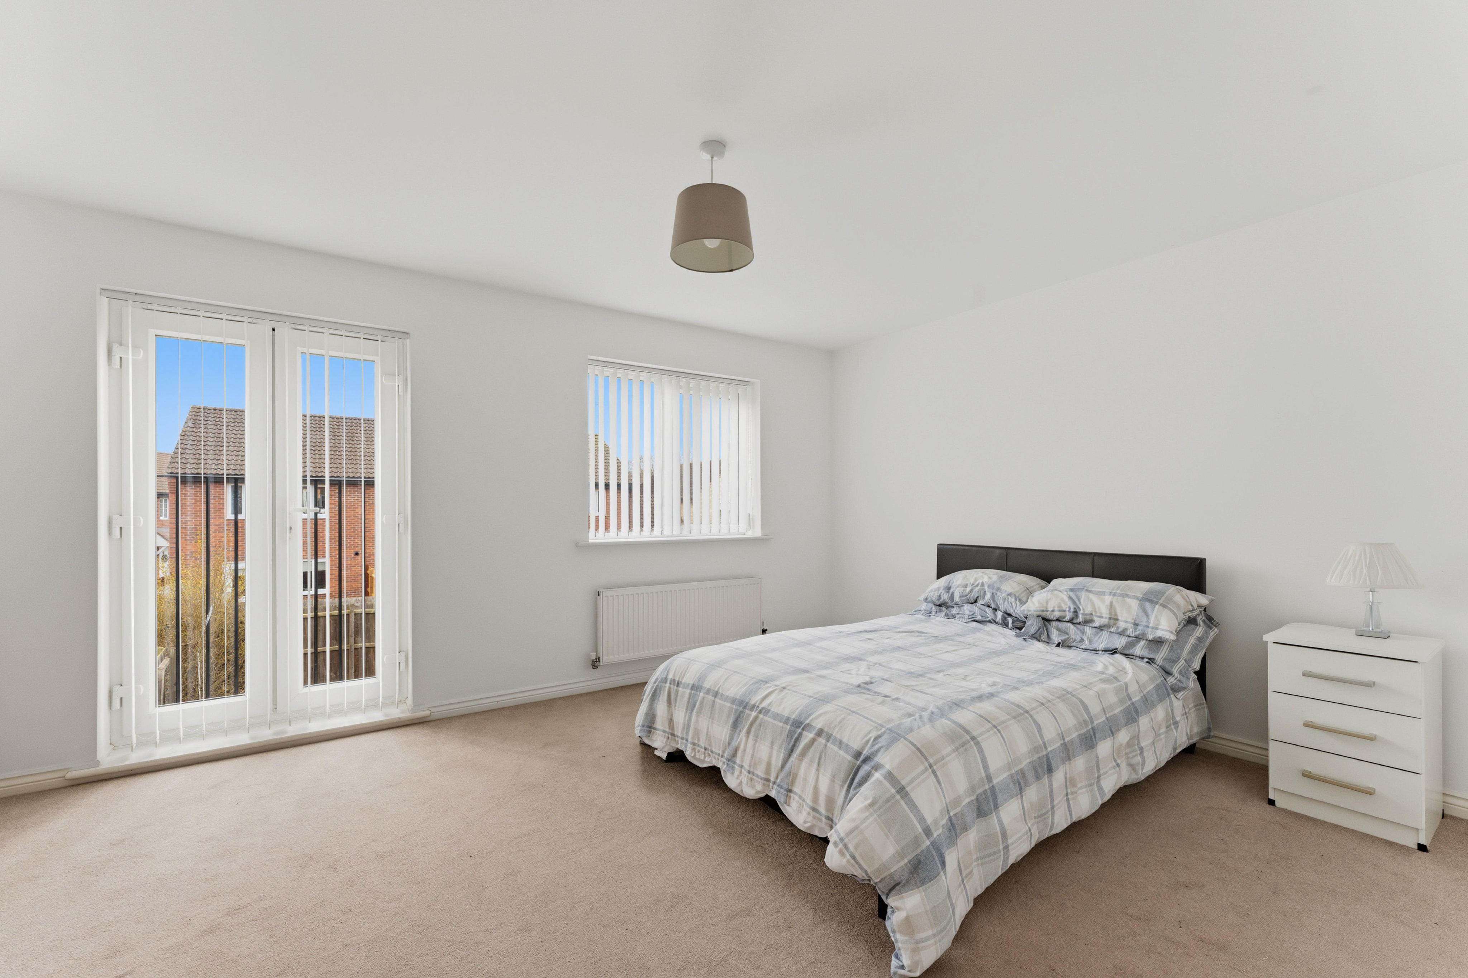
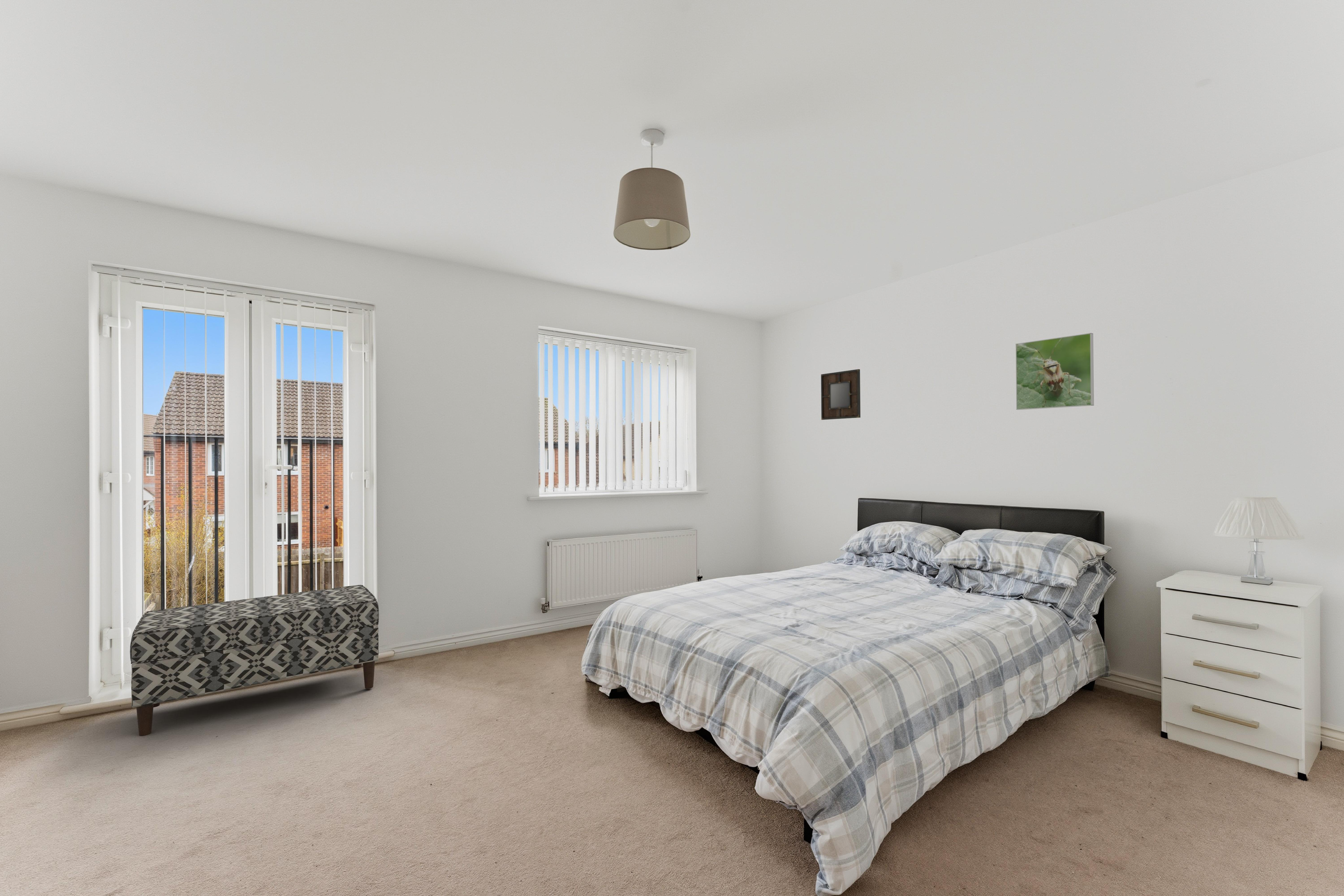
+ home mirror [821,369,861,420]
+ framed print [1015,333,1094,410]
+ bench [130,585,379,737]
